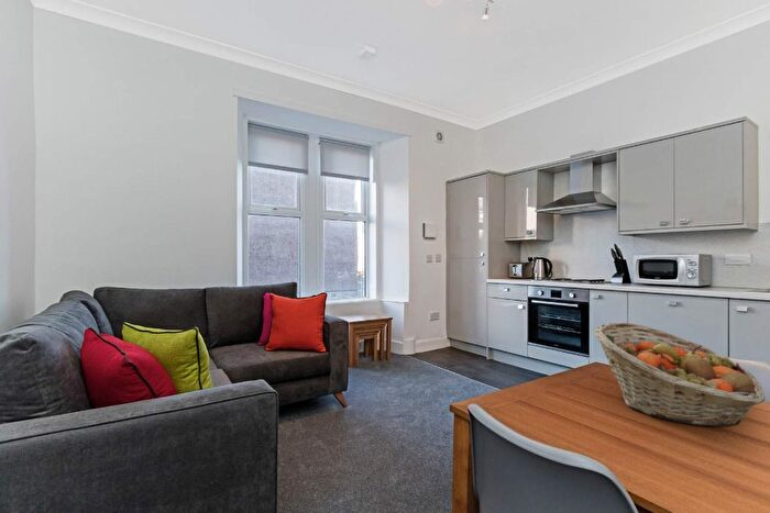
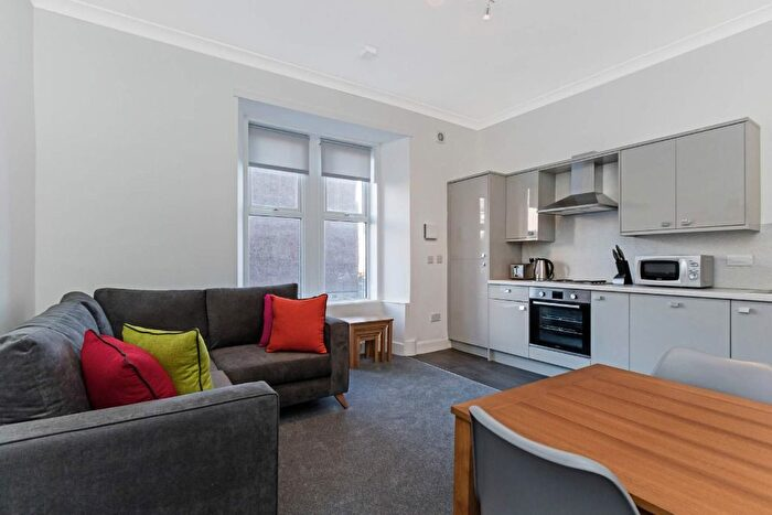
- fruit basket [594,322,767,428]
